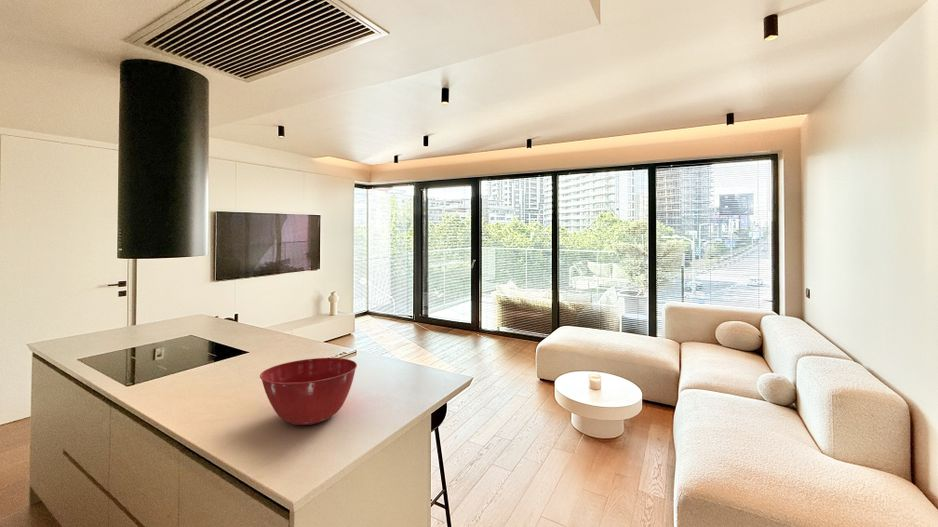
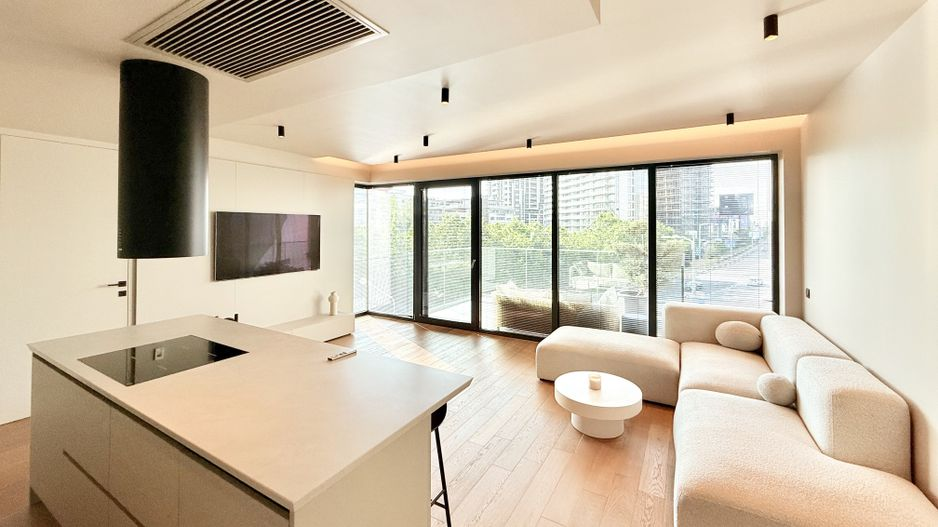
- mixing bowl [259,357,358,426]
